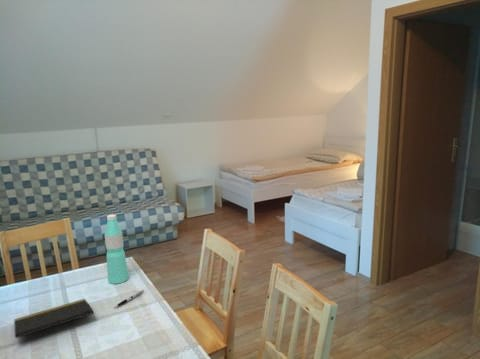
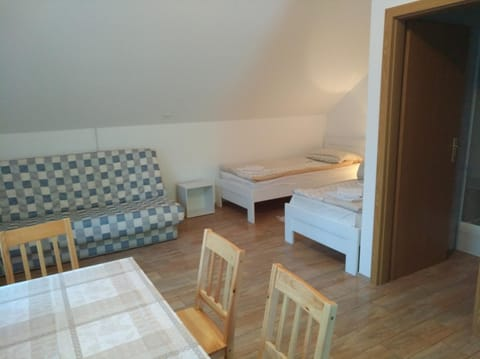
- water bottle [103,213,130,285]
- notepad [13,298,97,339]
- pen [113,289,145,309]
